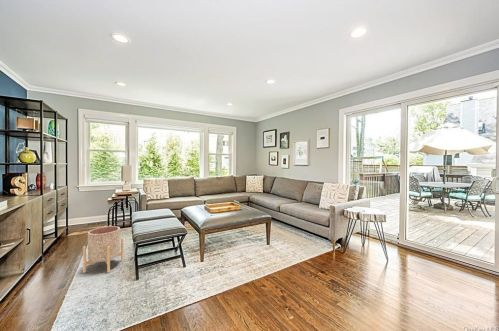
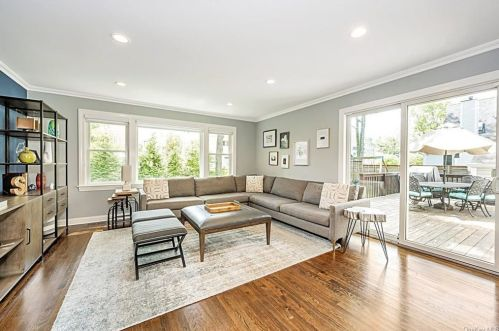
- planter [82,225,125,274]
